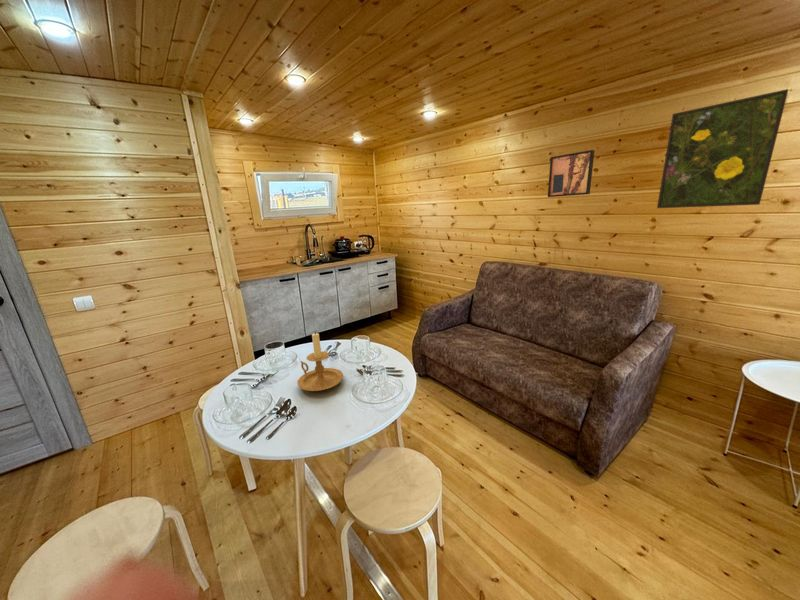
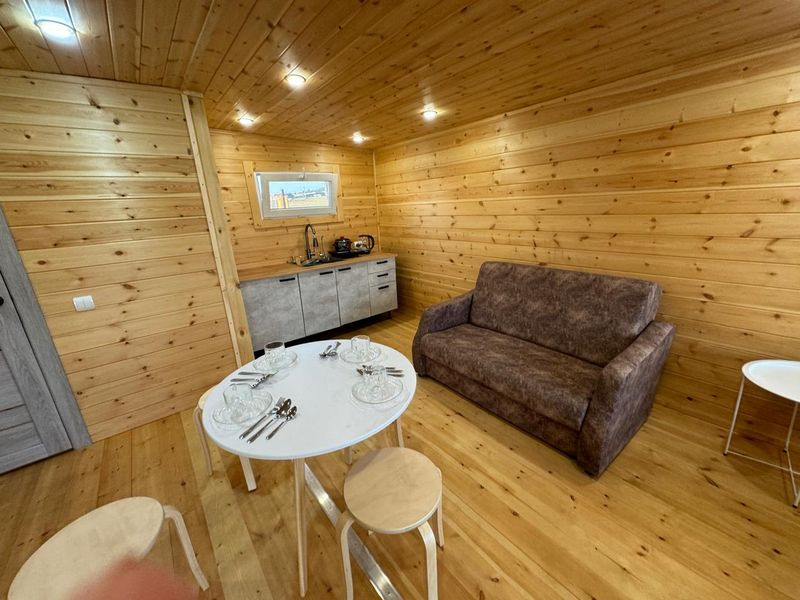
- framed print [656,88,789,209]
- candle holder [297,331,344,392]
- wall art [547,149,595,198]
